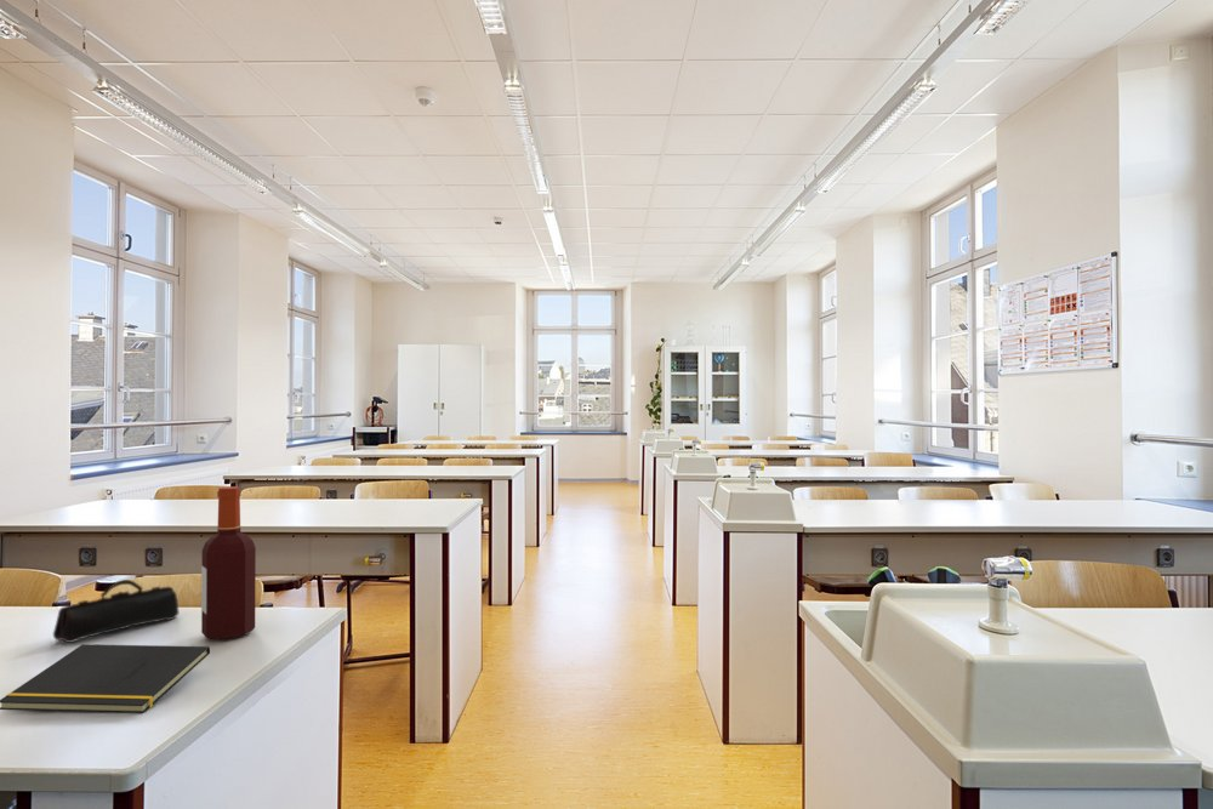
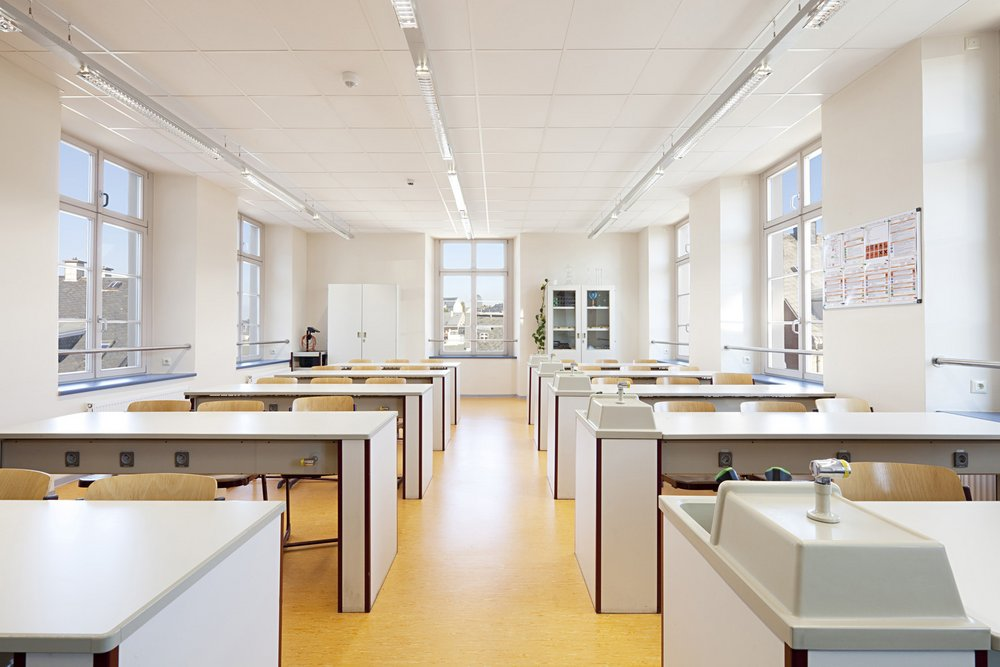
- notepad [0,643,211,714]
- pencil case [52,579,181,644]
- bottle [200,485,257,642]
